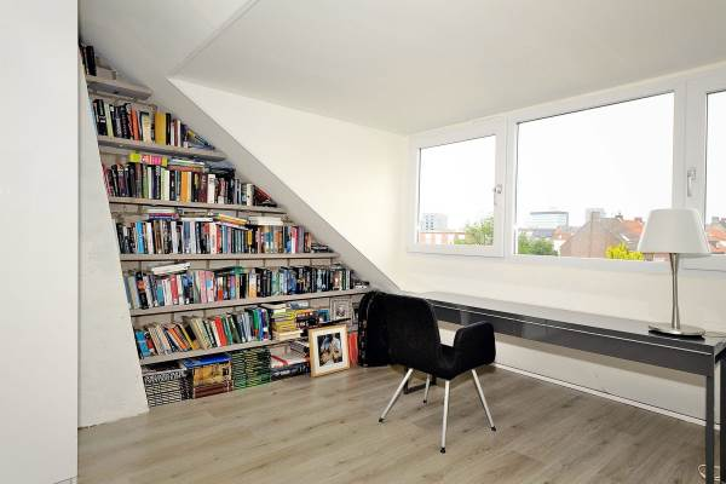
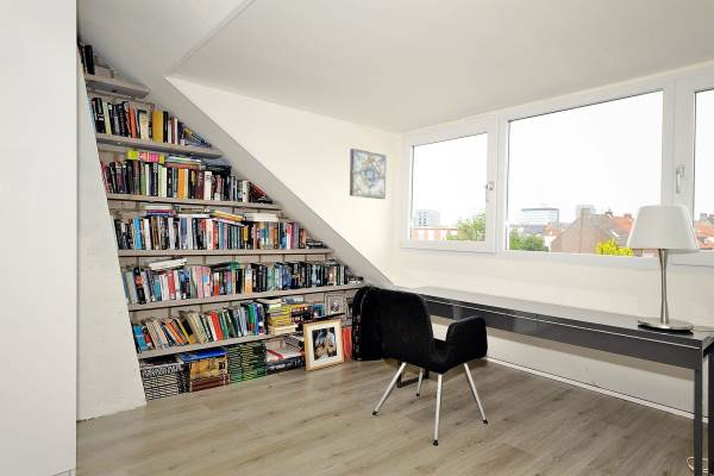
+ wall art [349,148,387,200]
